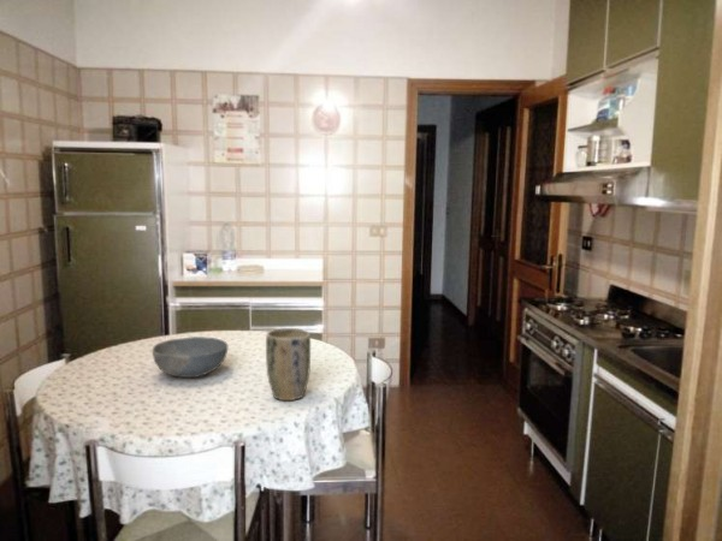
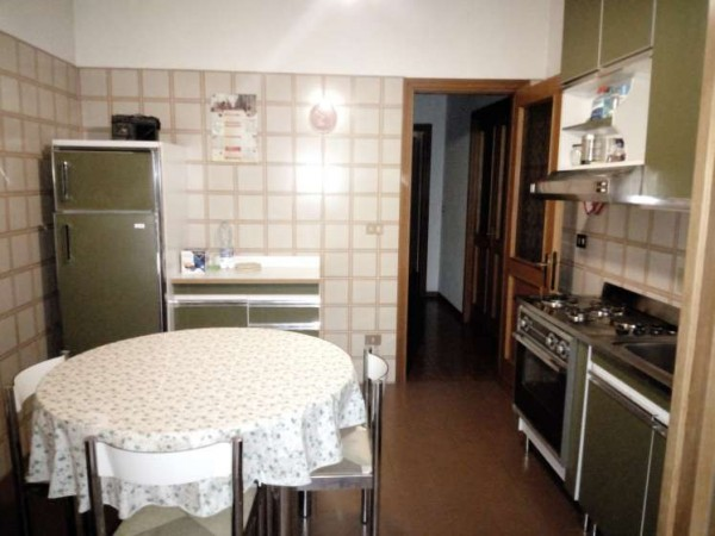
- plant pot [265,327,312,402]
- bowl [152,335,229,379]
